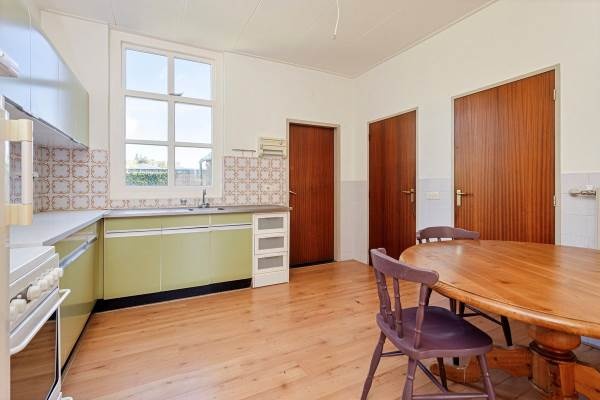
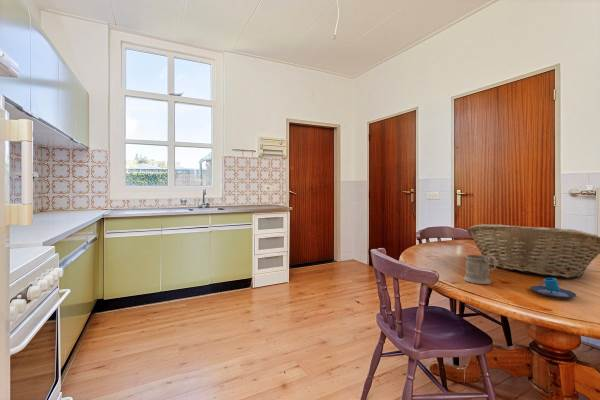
+ mug [462,254,497,285]
+ fruit basket [466,223,600,279]
+ mug [529,277,577,299]
